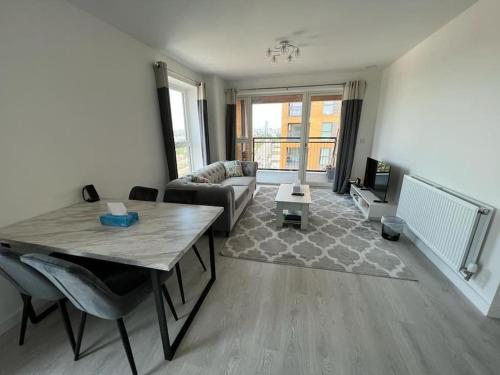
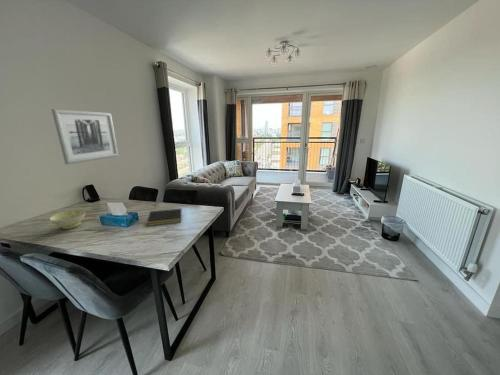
+ notepad [145,208,183,227]
+ wall art [51,108,119,165]
+ bowl [48,208,87,230]
